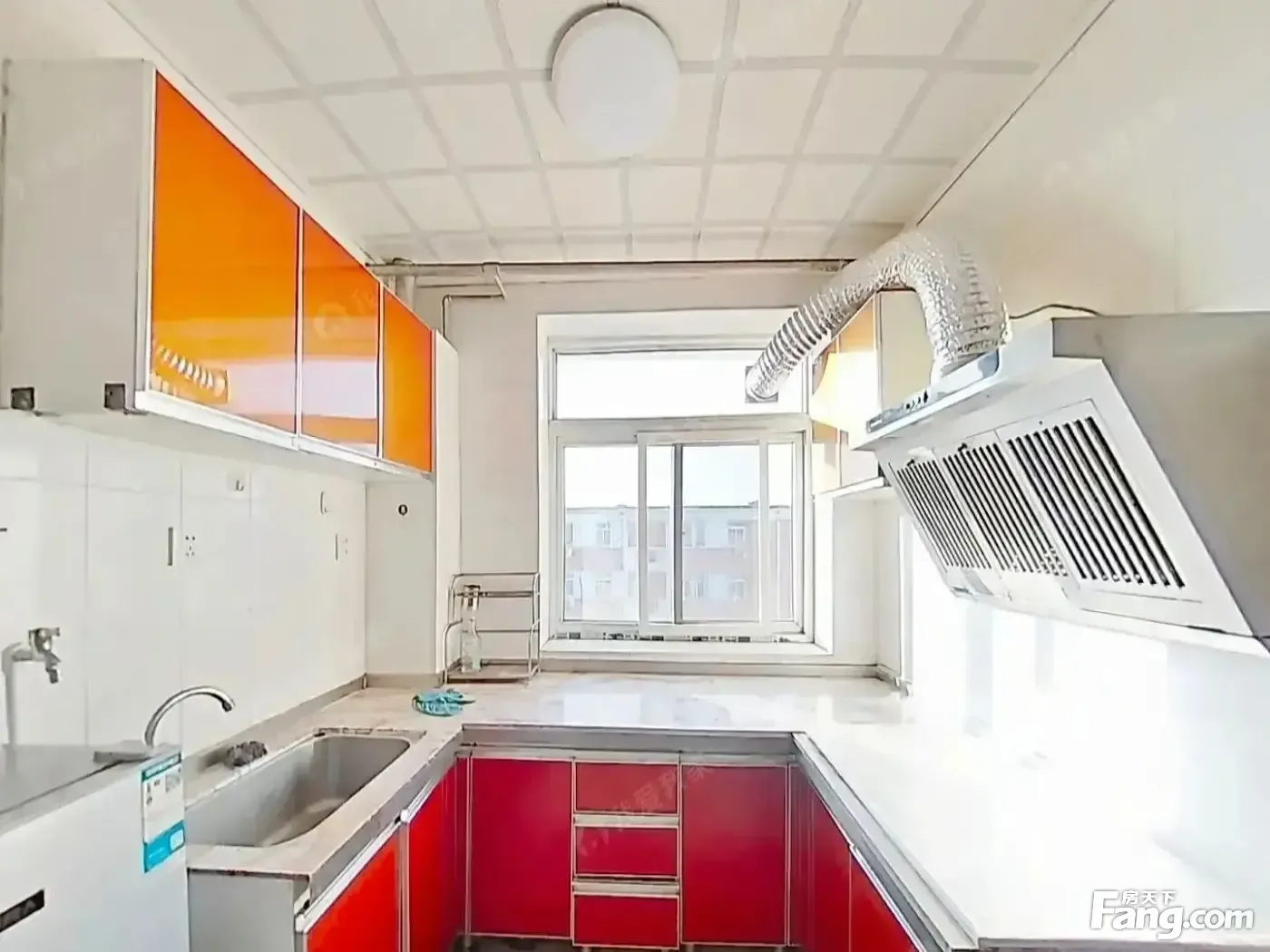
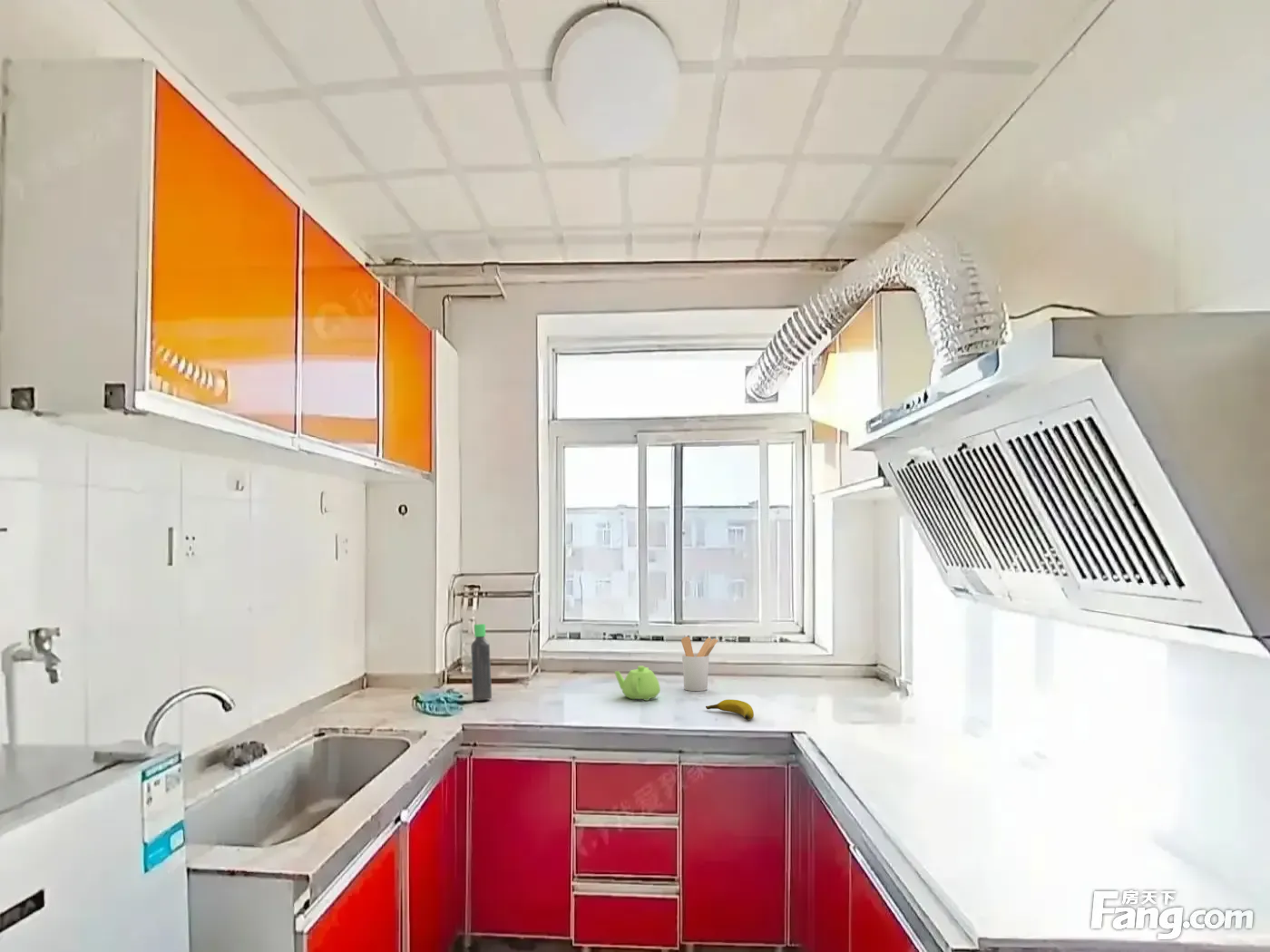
+ teapot [614,665,661,702]
+ utensil holder [680,636,718,692]
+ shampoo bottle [470,623,493,702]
+ banana [705,699,755,721]
